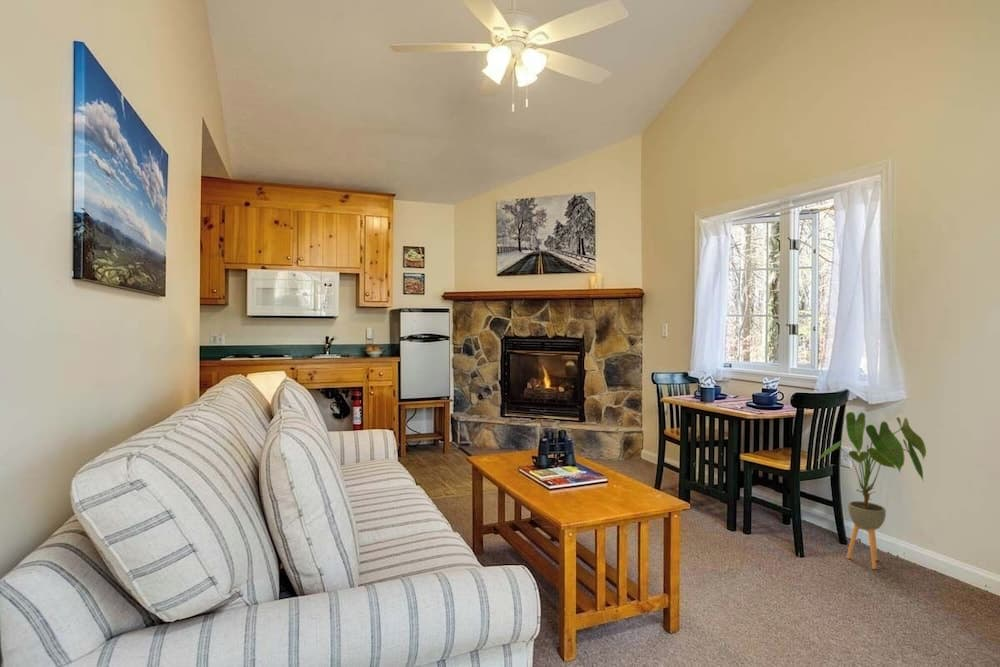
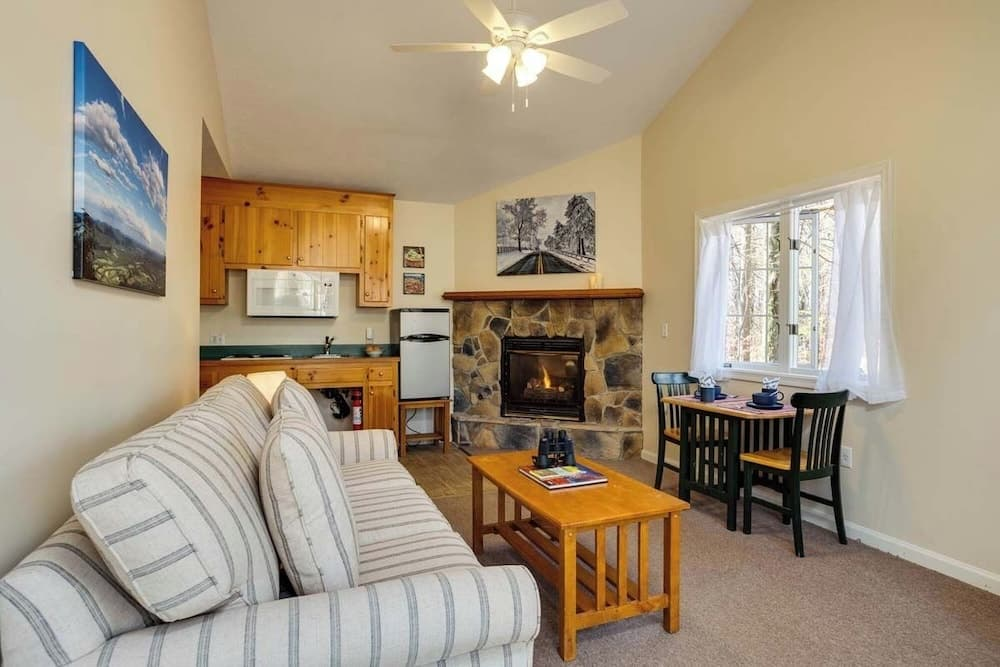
- house plant [816,411,927,570]
